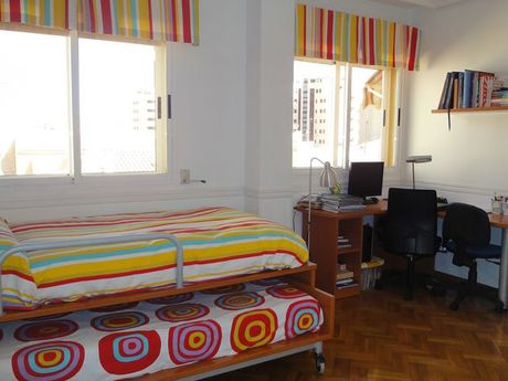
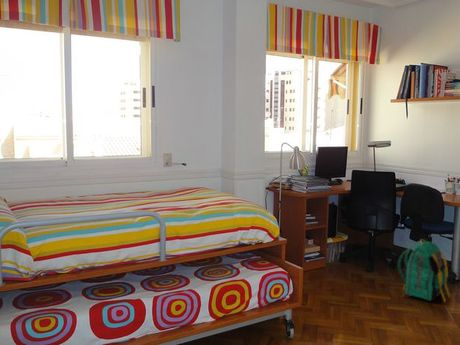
+ backpack [397,238,451,304]
